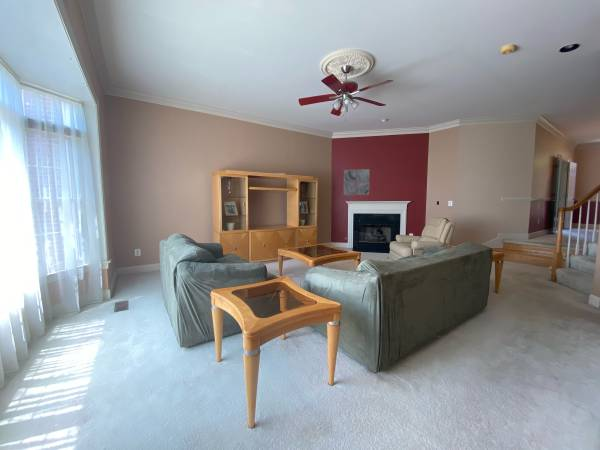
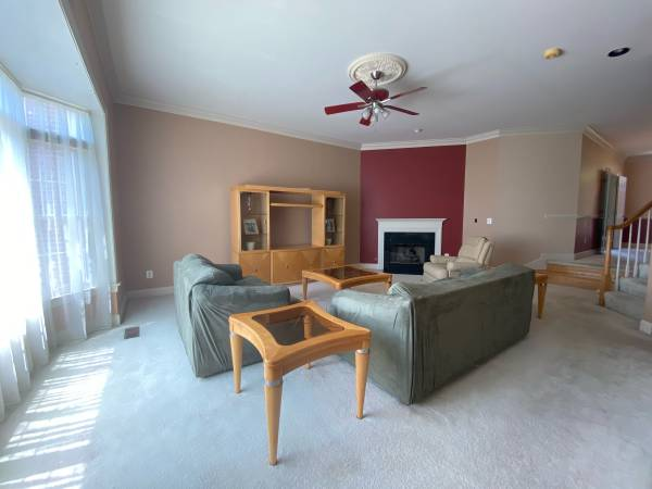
- wall art [343,168,371,196]
